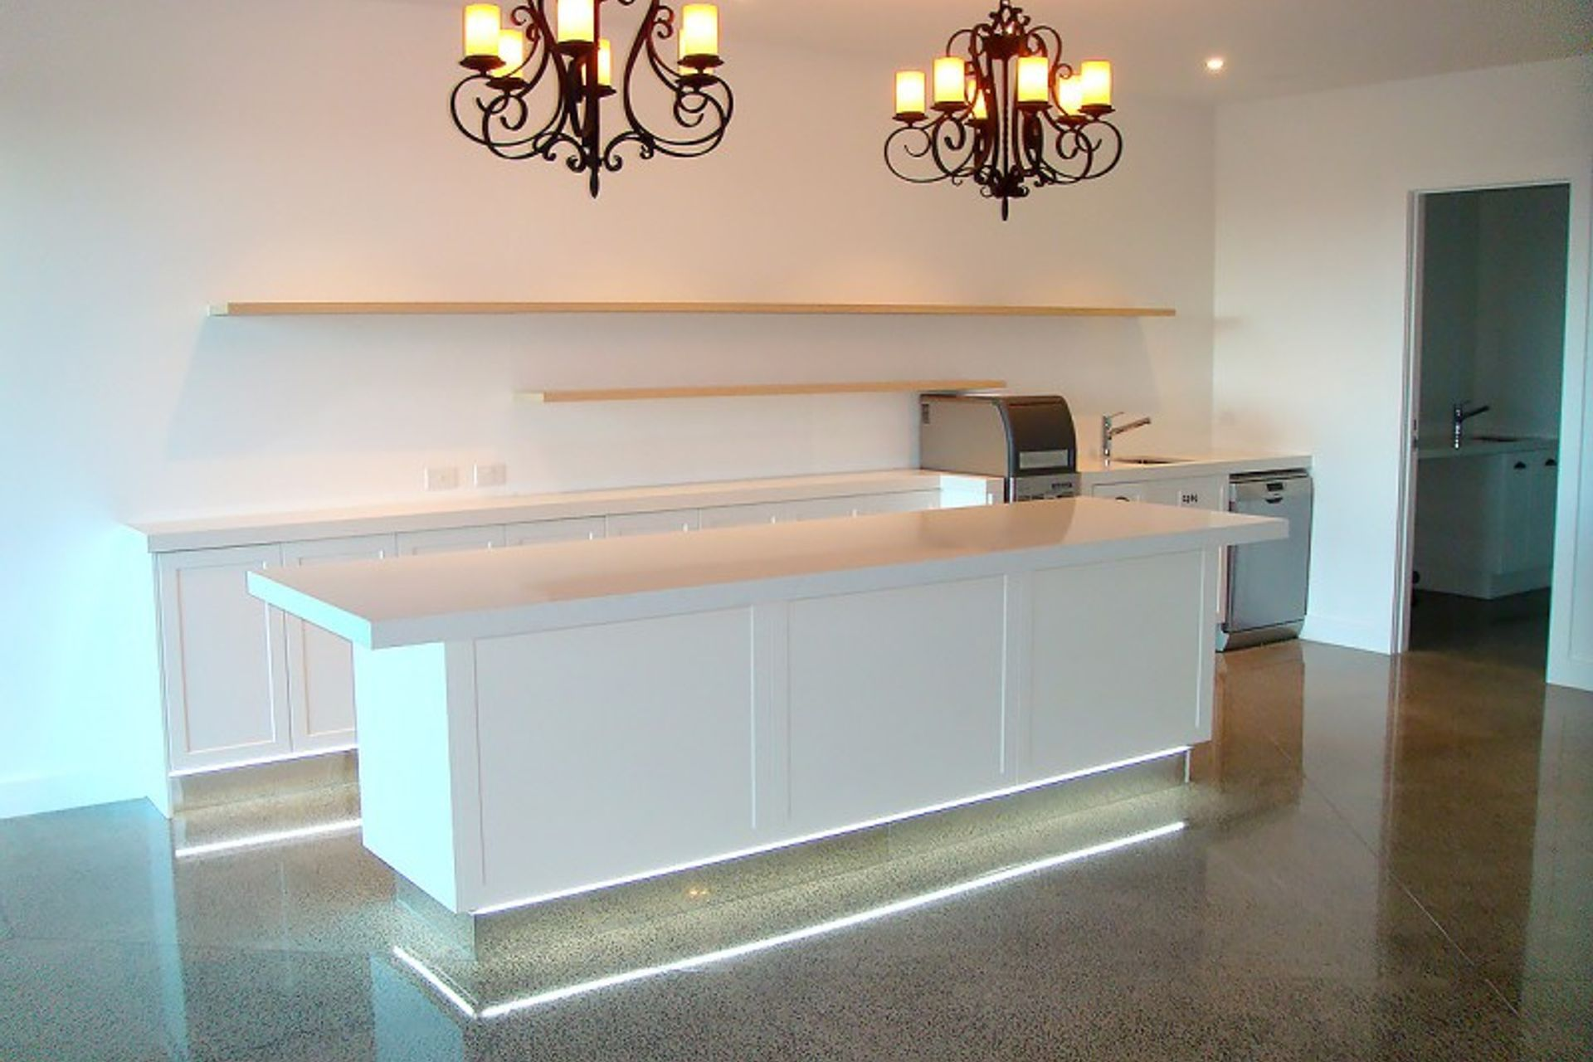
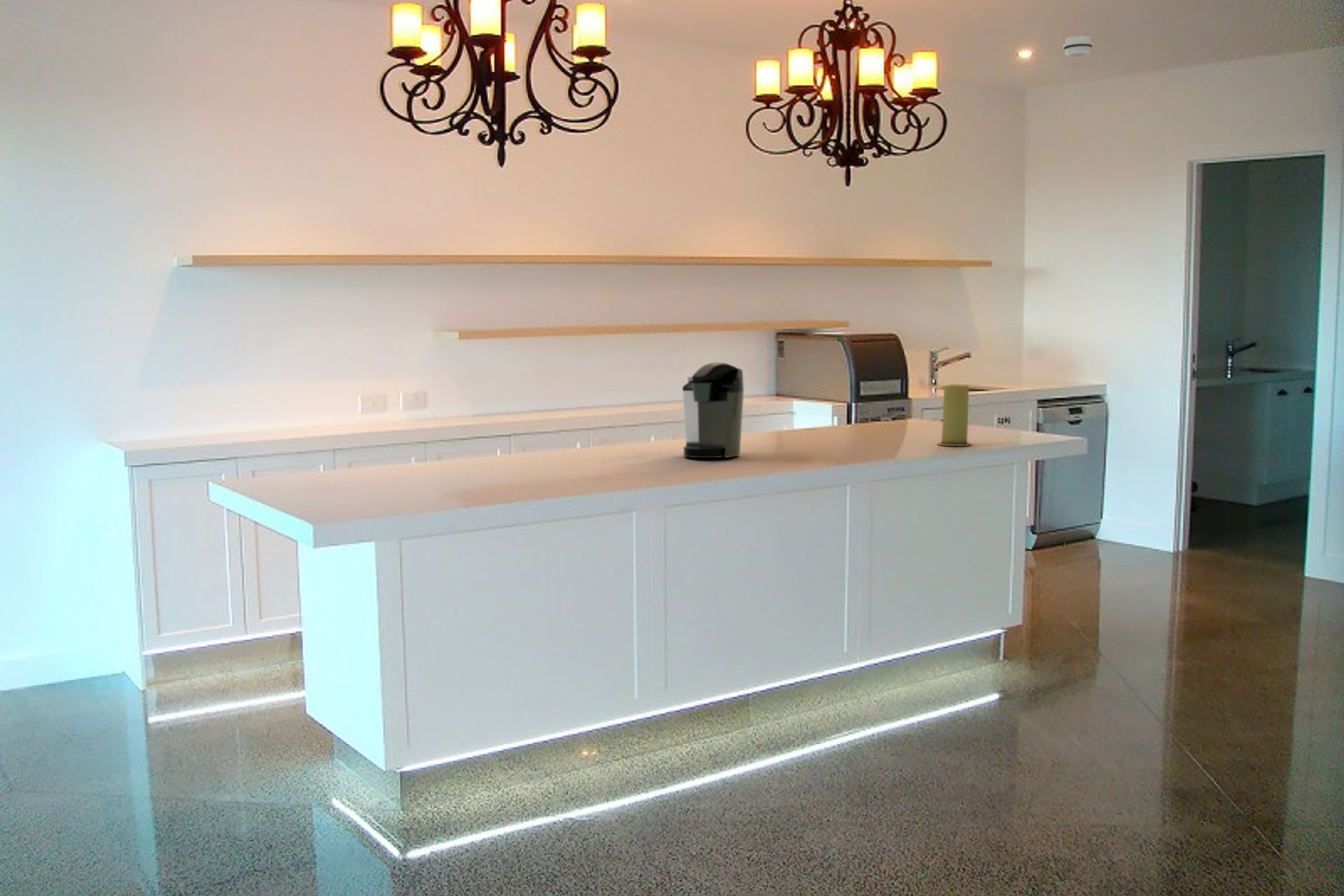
+ coffee maker [682,362,745,458]
+ candle [936,384,972,447]
+ smoke detector [1063,35,1093,58]
